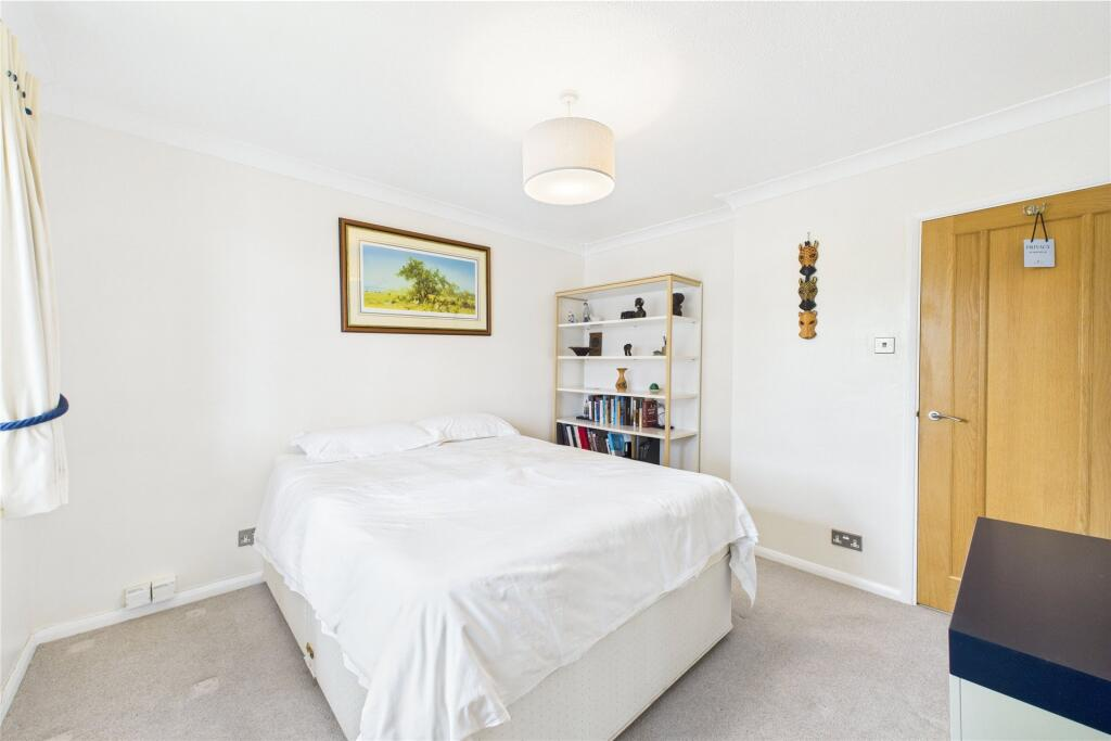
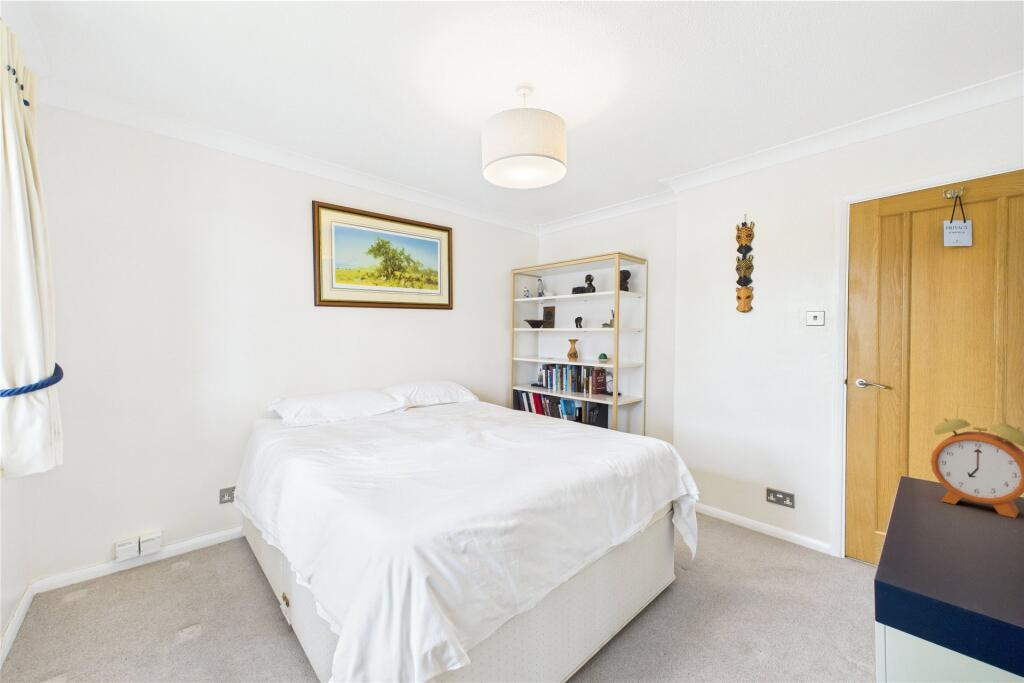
+ alarm clock [930,404,1024,519]
